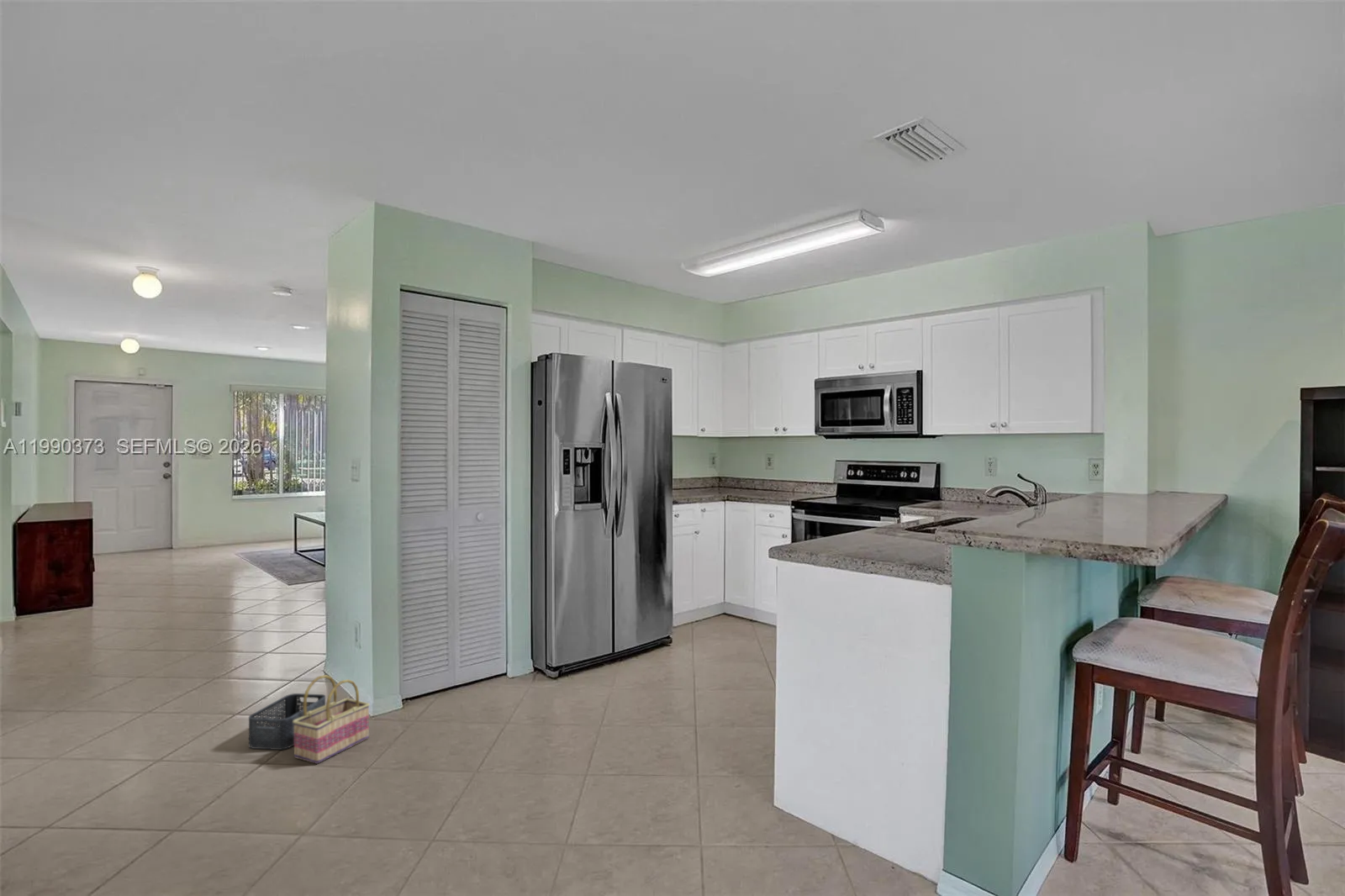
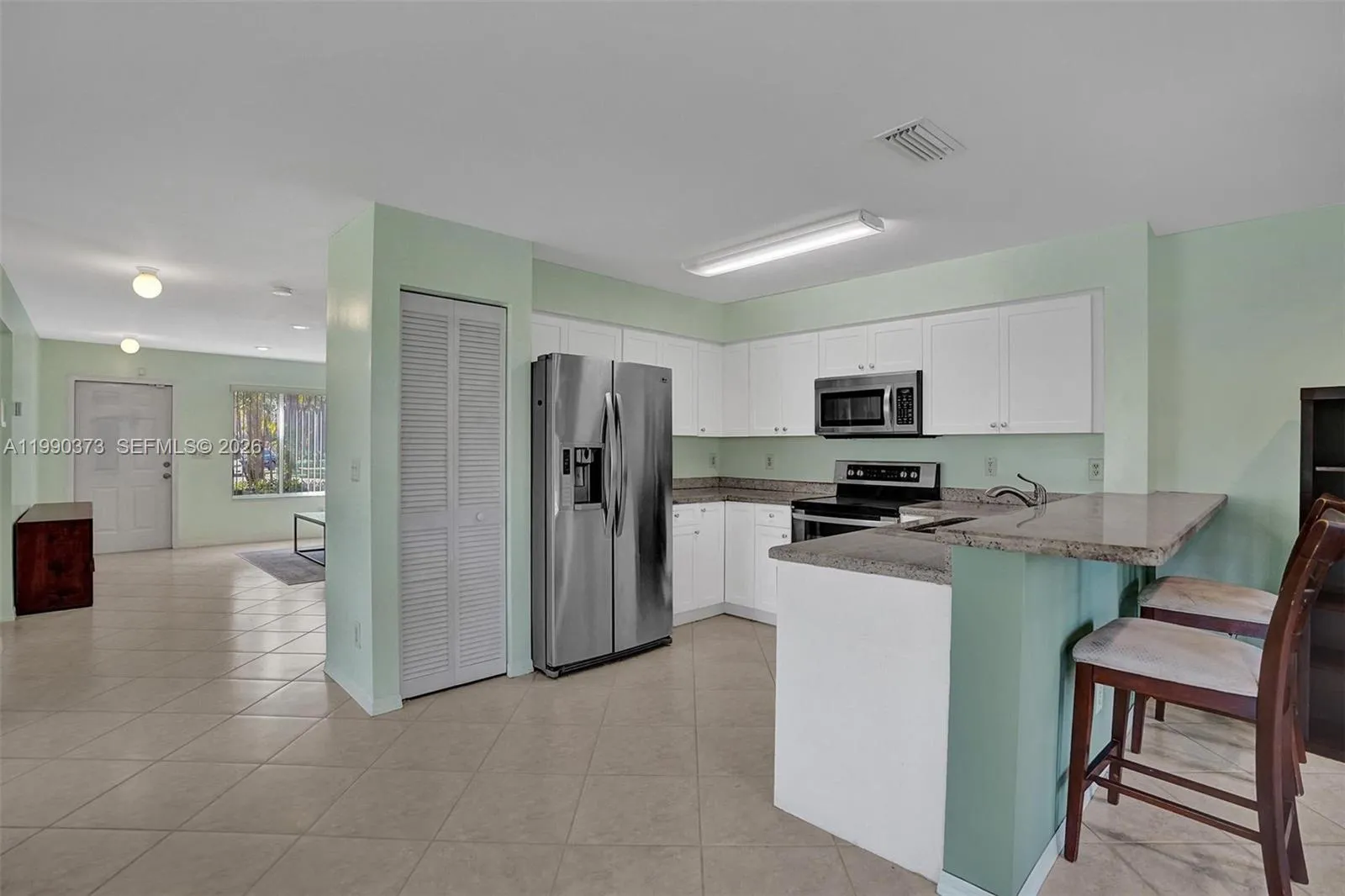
- basket [293,674,371,765]
- storage bin [248,693,326,751]
